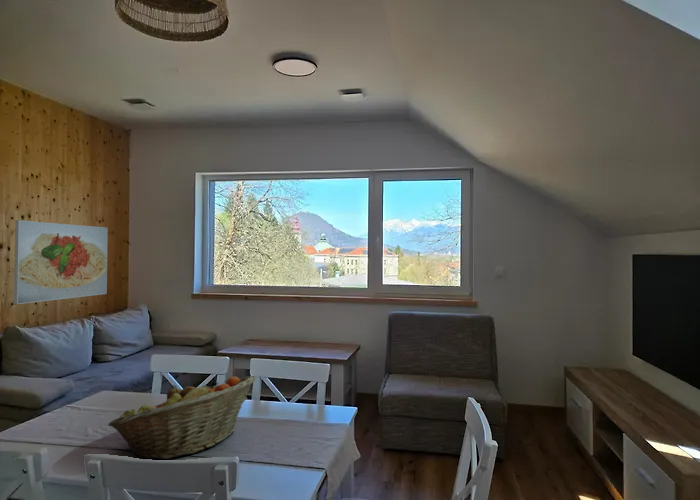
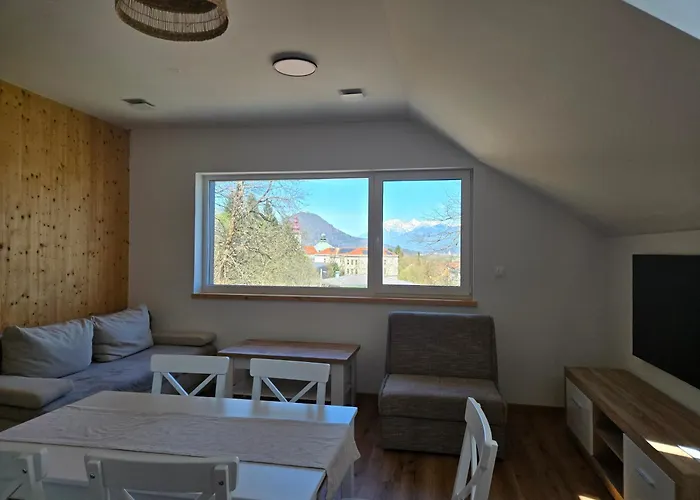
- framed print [13,219,109,305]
- fruit basket [107,375,257,460]
